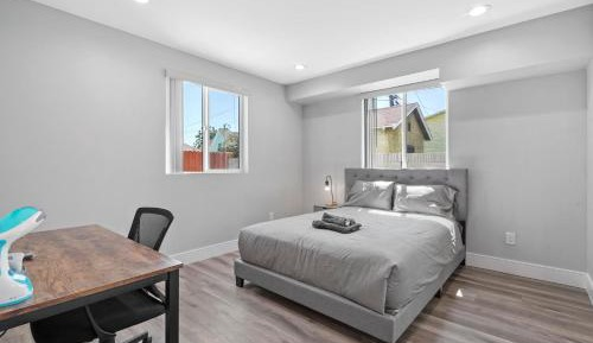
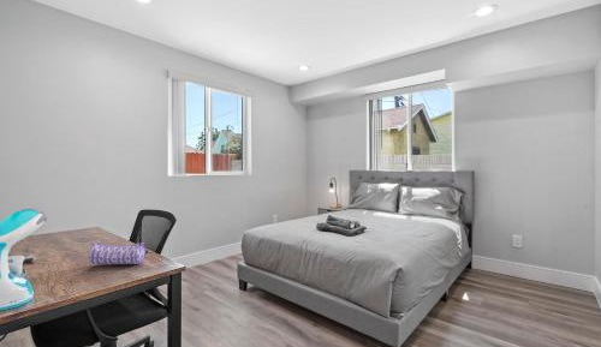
+ pencil case [88,241,149,265]
